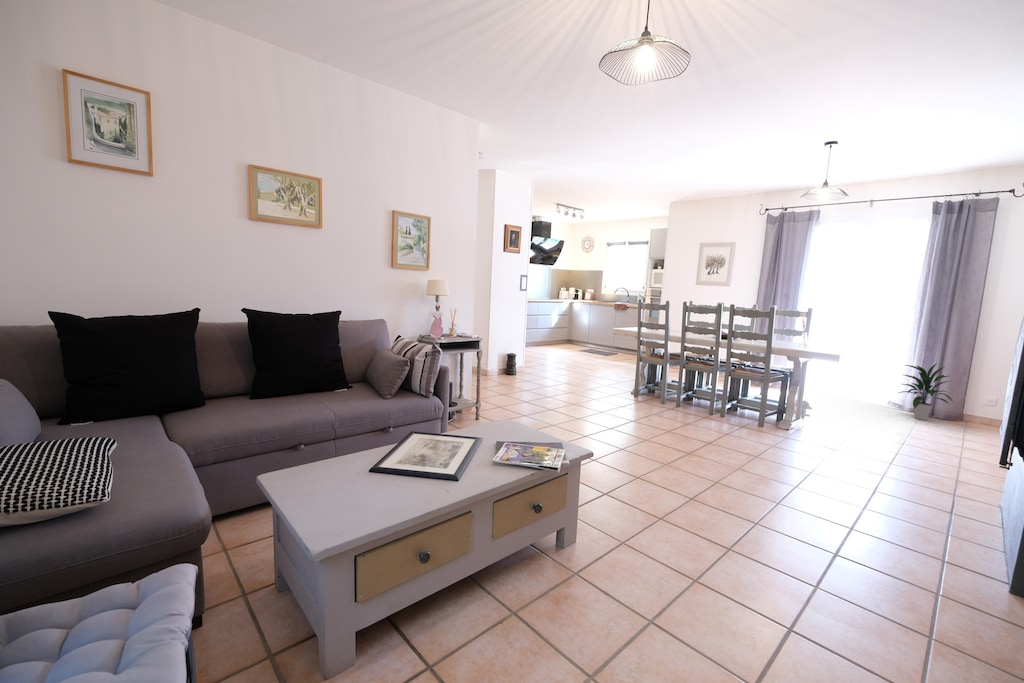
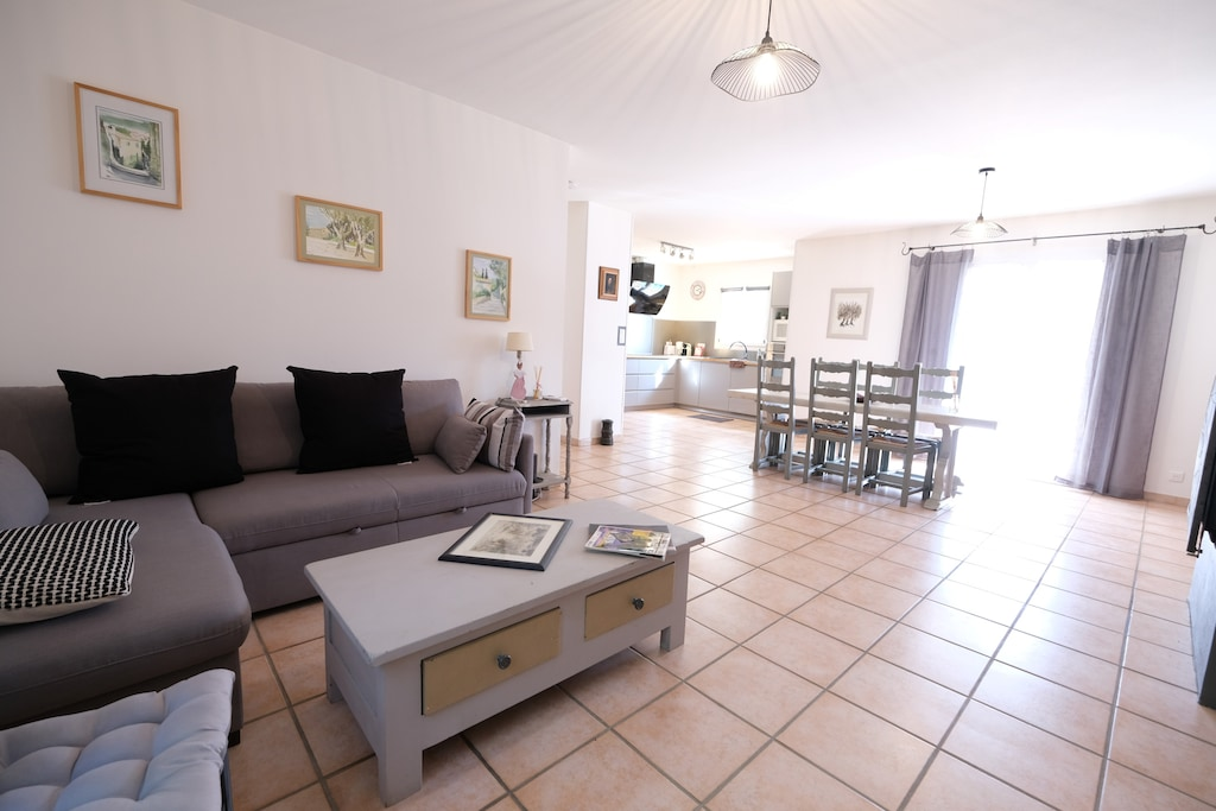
- indoor plant [898,362,953,421]
